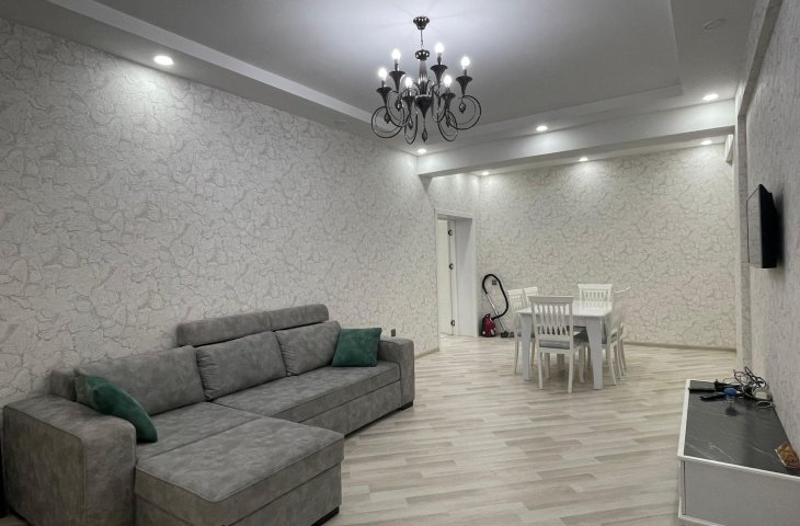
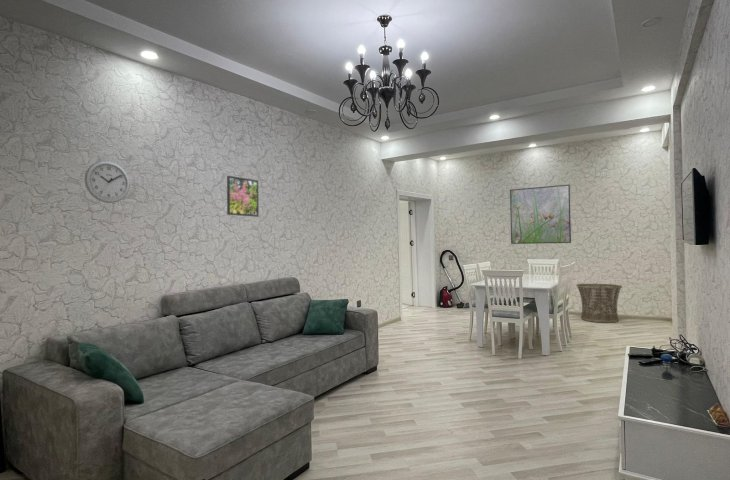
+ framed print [509,184,572,245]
+ basket [575,283,623,324]
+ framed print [226,175,260,218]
+ wall clock [84,160,131,204]
